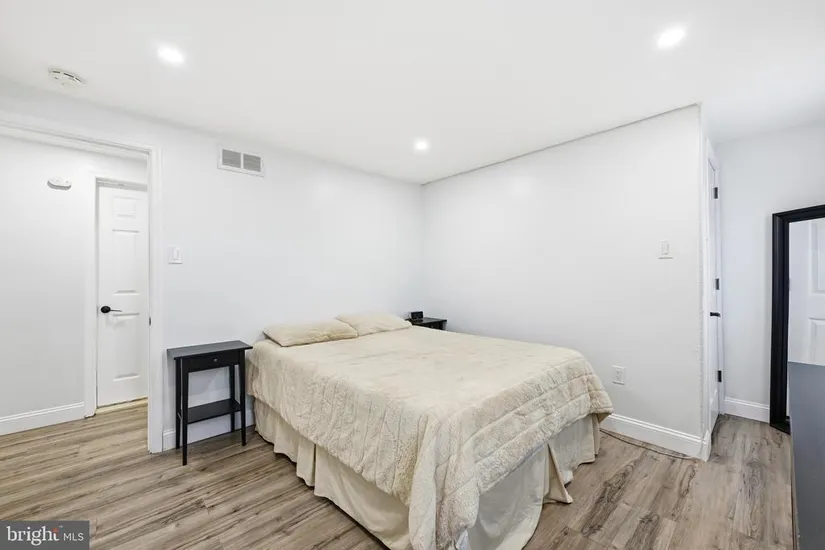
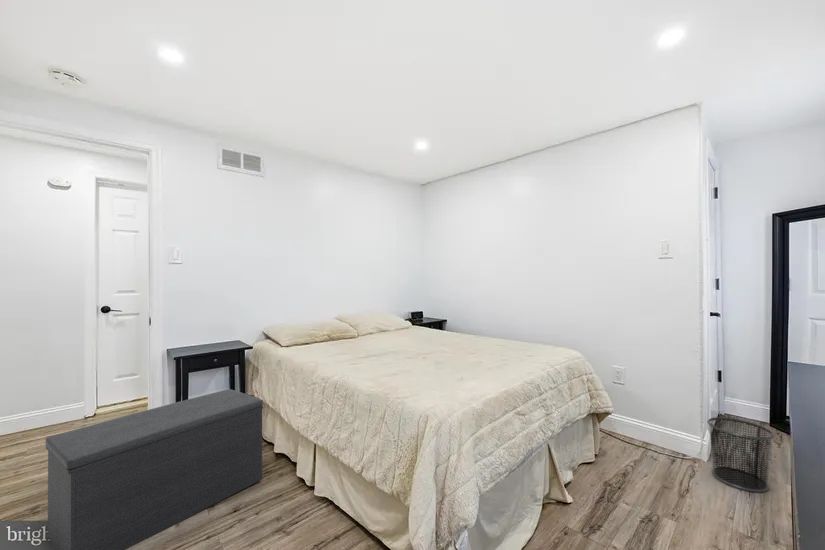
+ bench [45,388,264,550]
+ waste bin [706,416,776,493]
